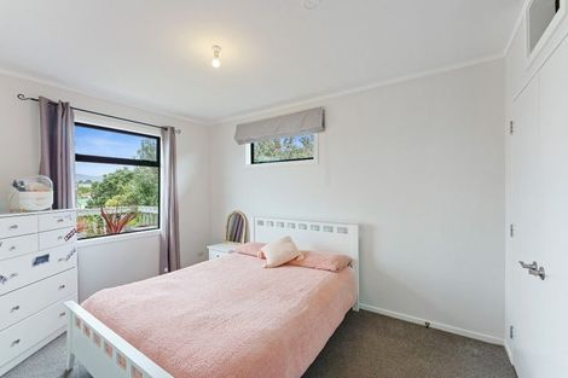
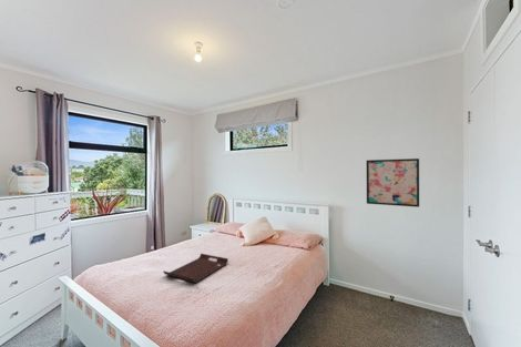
+ wall art [366,157,420,208]
+ serving tray [162,253,229,284]
